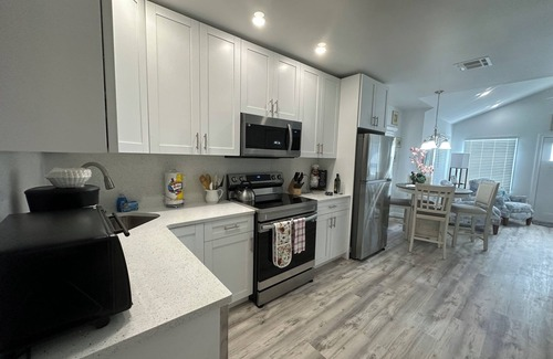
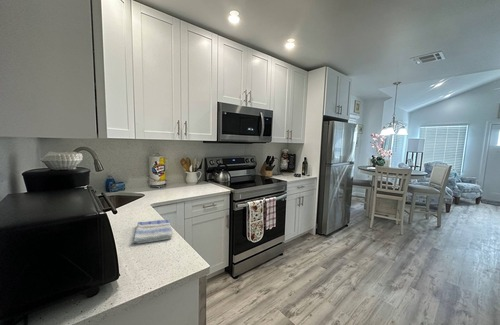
+ dish towel [131,219,173,245]
